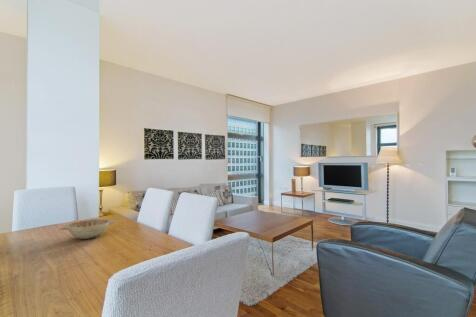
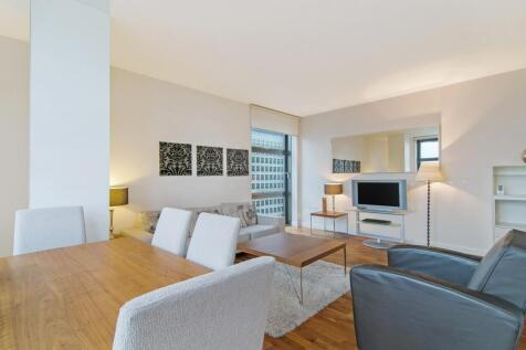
- decorative bowl [59,218,117,240]
